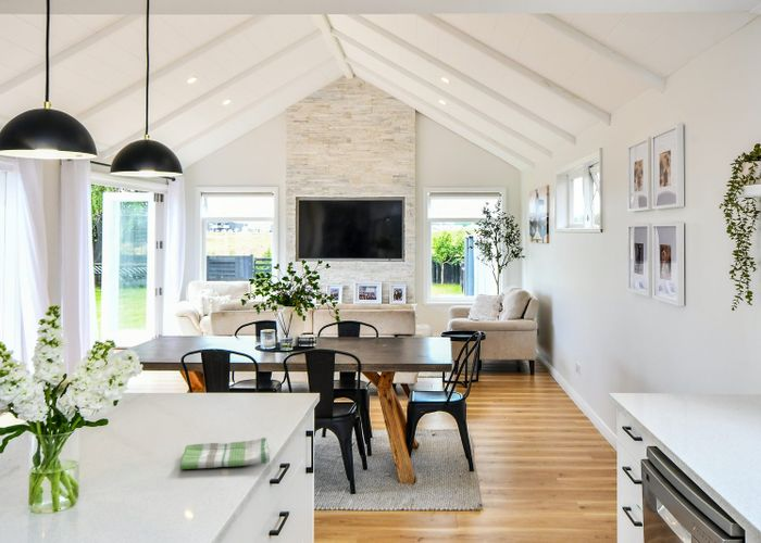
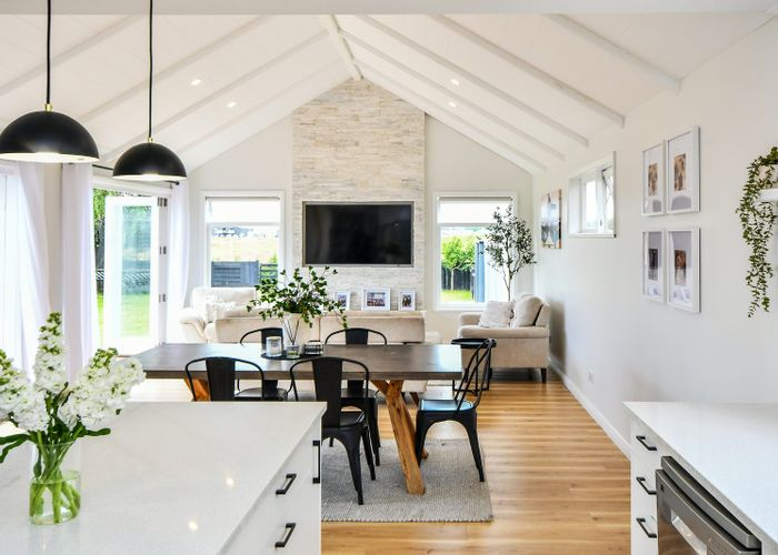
- dish towel [179,437,271,470]
